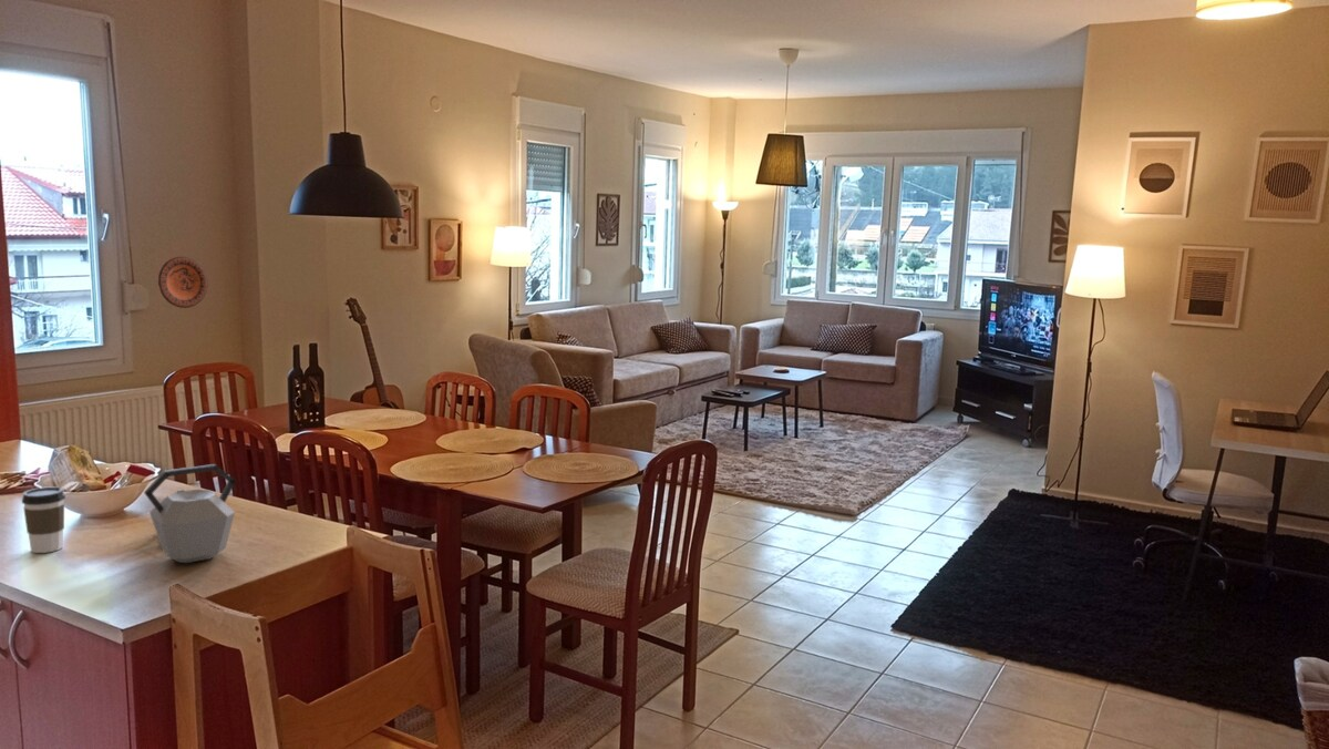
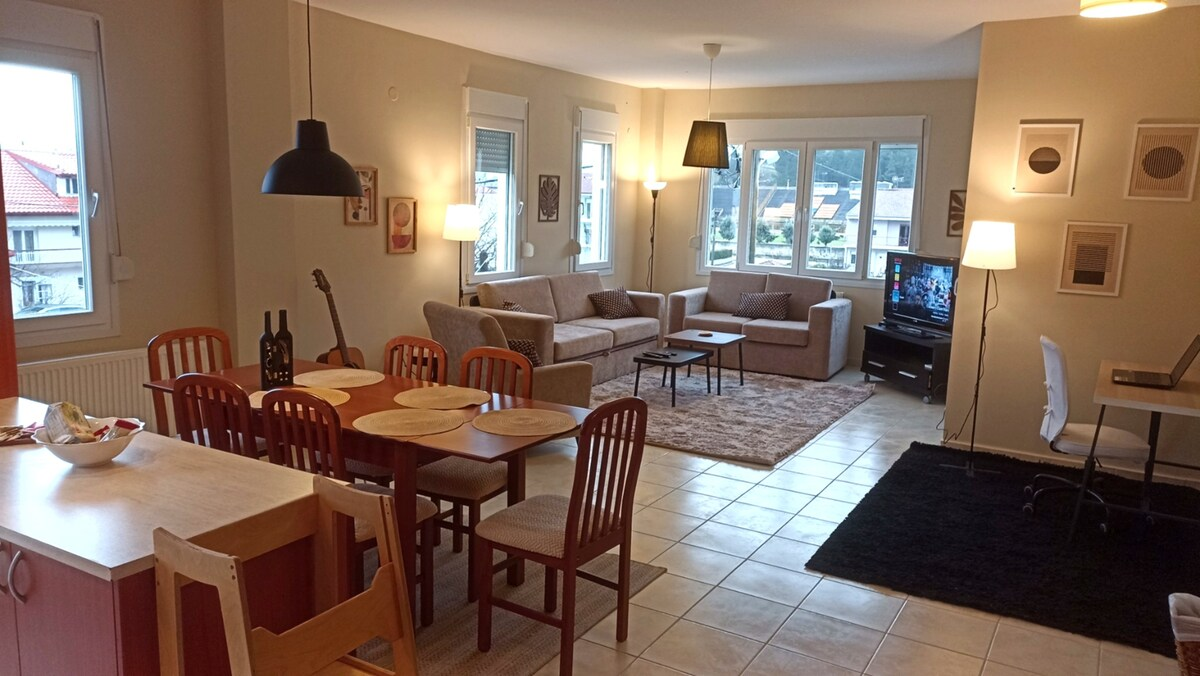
- decorative plate [157,256,209,309]
- coffee cup [21,486,66,554]
- kettle [143,463,237,564]
